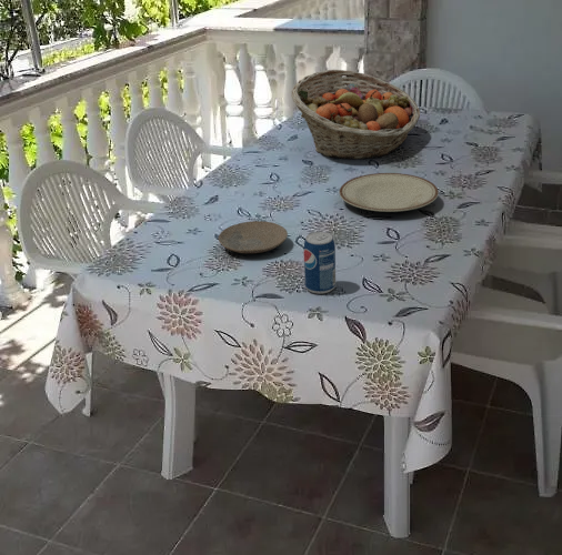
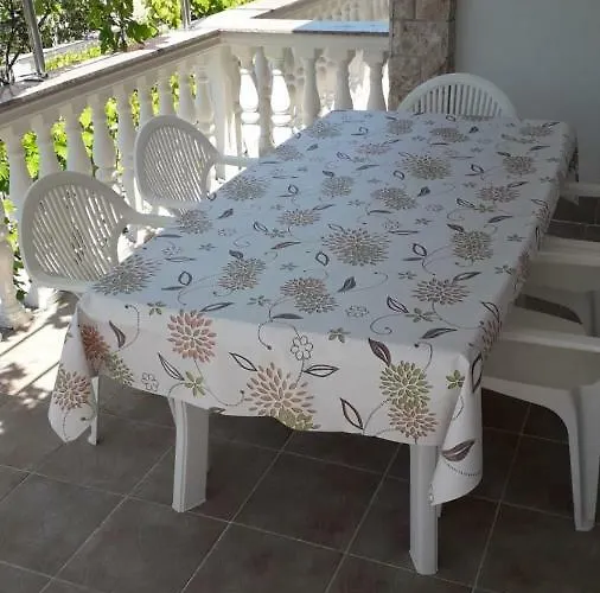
- plate [218,220,289,254]
- beverage can [302,231,337,295]
- fruit basket [290,69,421,161]
- plate [338,172,440,213]
